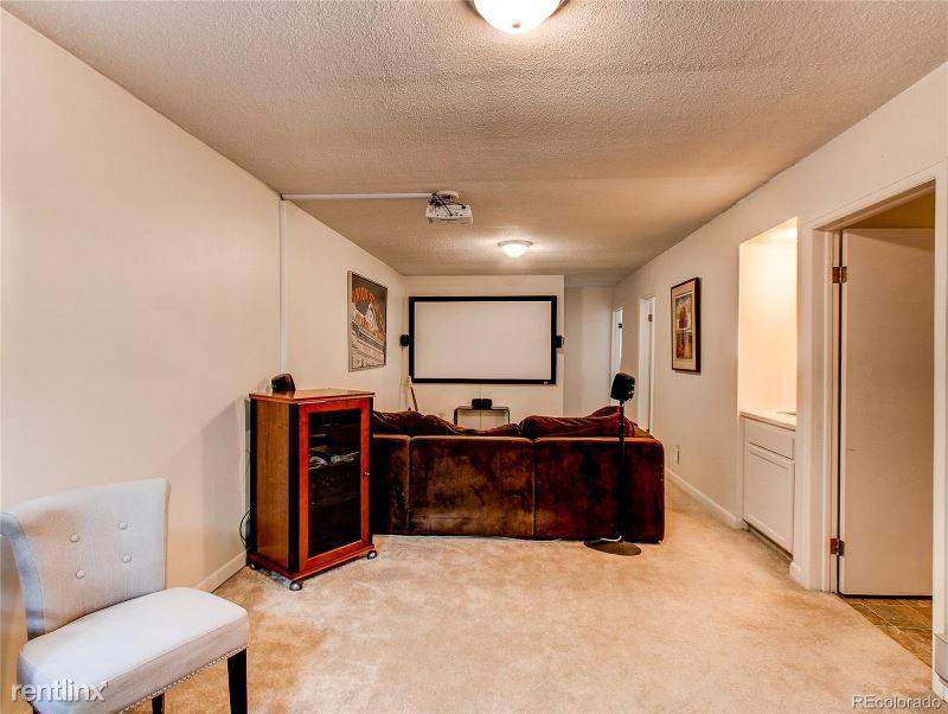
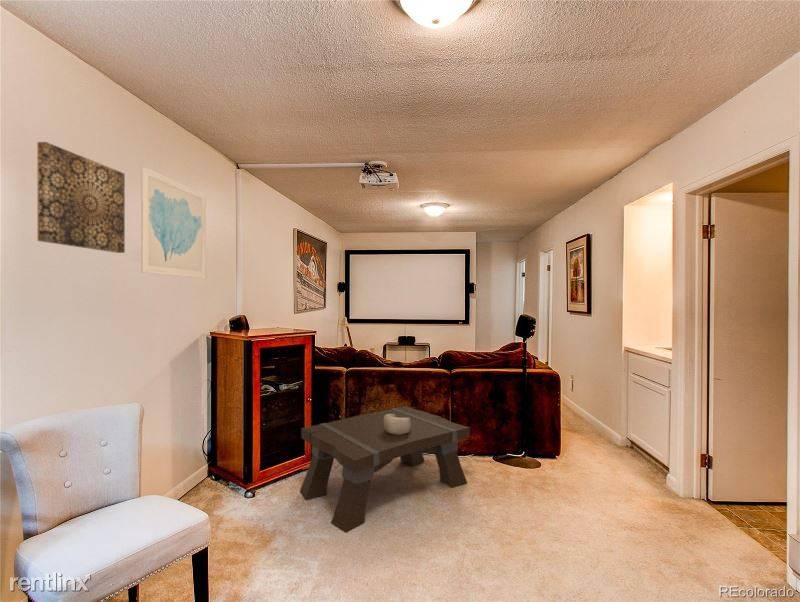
+ coffee table [299,405,471,534]
+ decorative bowl [383,414,411,435]
+ wall art [140,166,207,279]
+ wall art [36,141,126,254]
